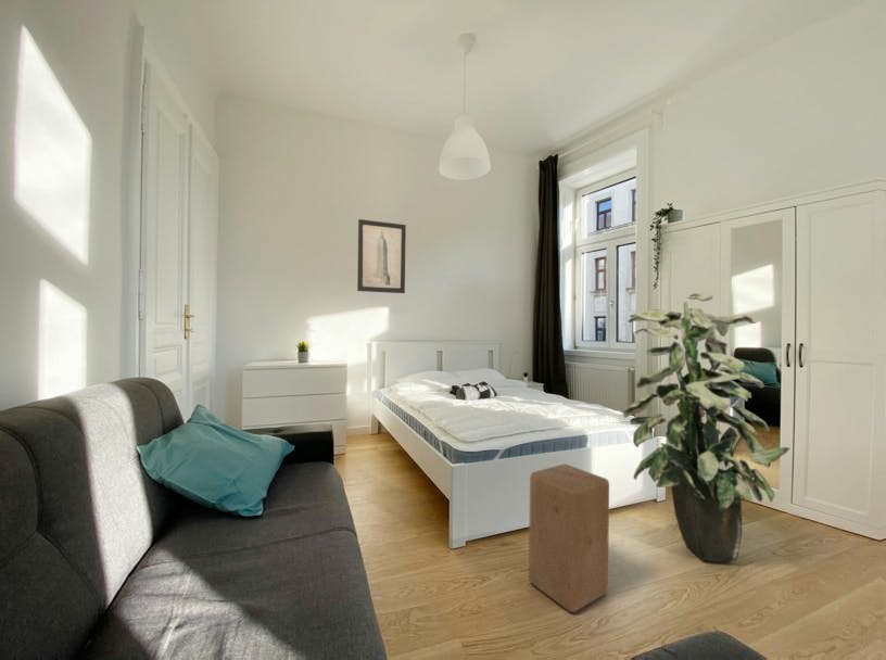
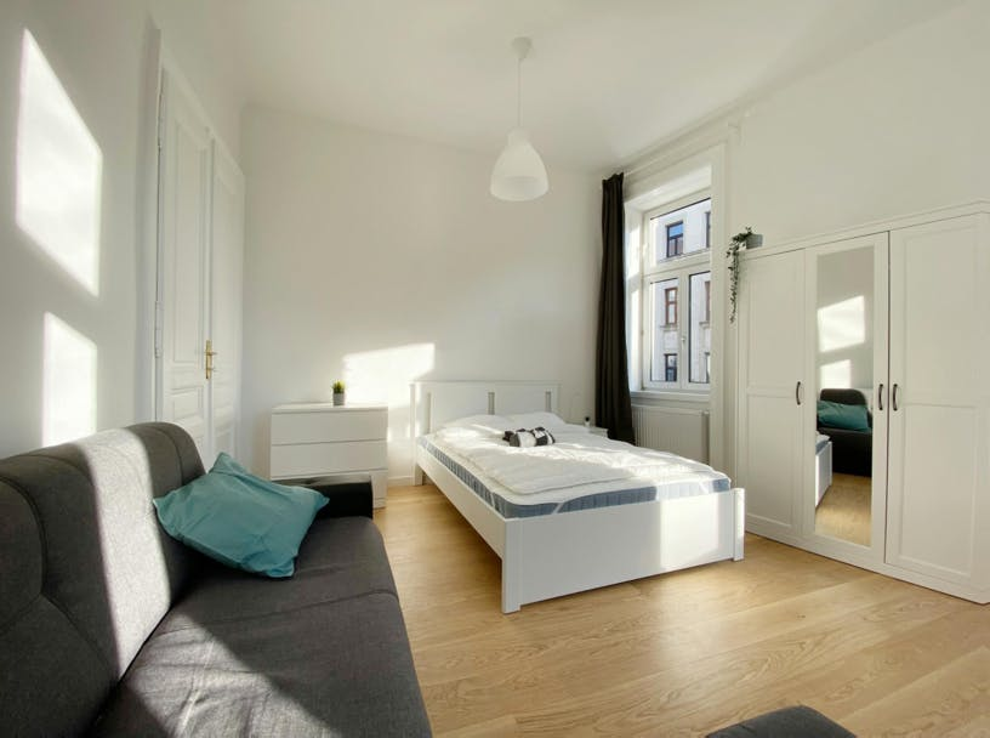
- indoor plant [622,292,790,563]
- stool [528,462,610,613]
- wall art [356,218,407,294]
